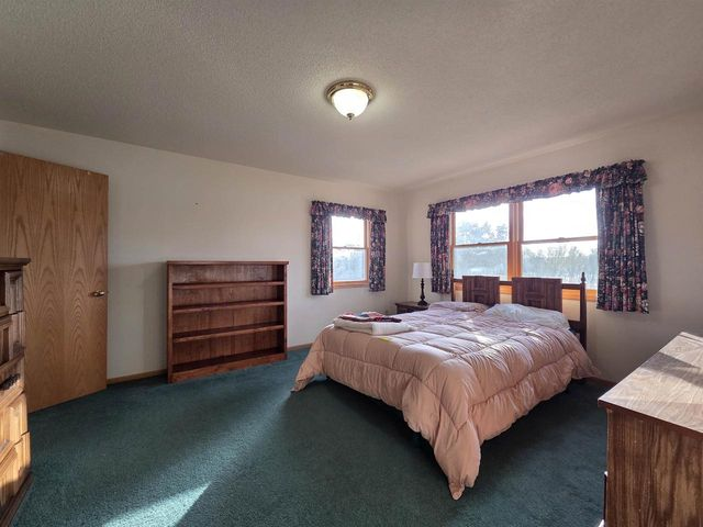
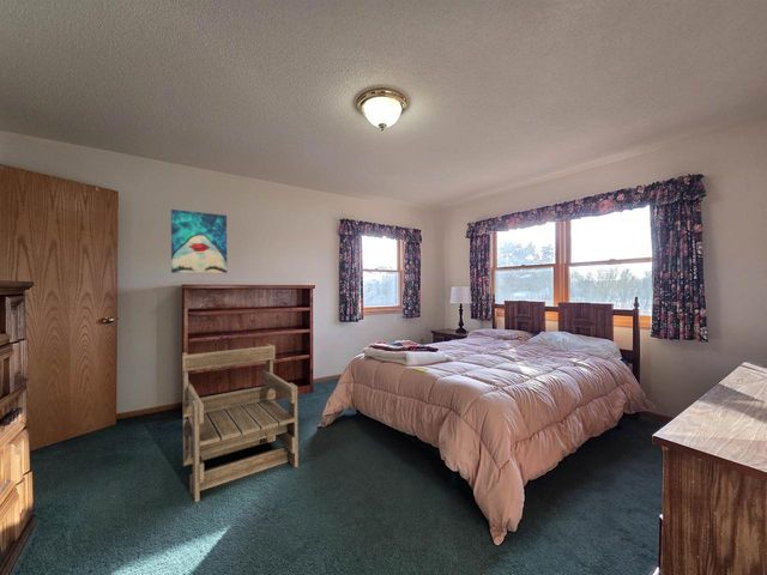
+ armchair [181,343,300,503]
+ wall art [170,208,228,274]
